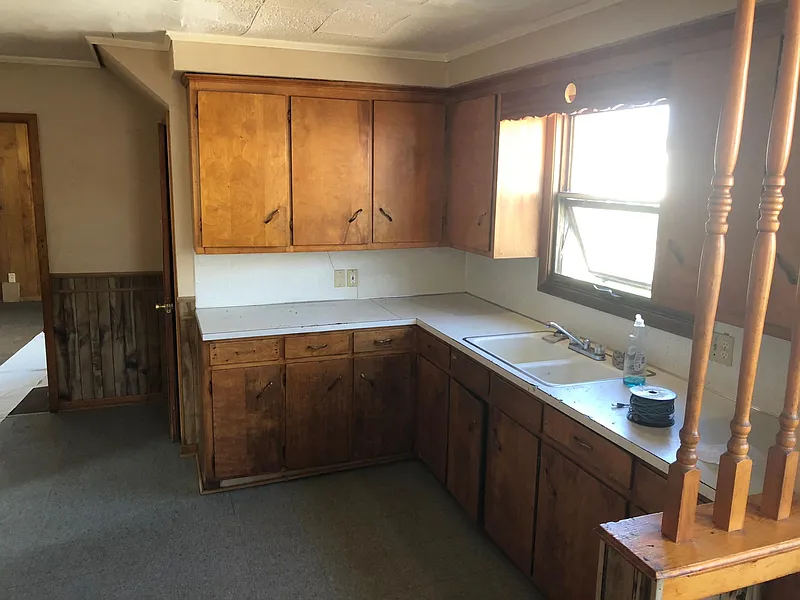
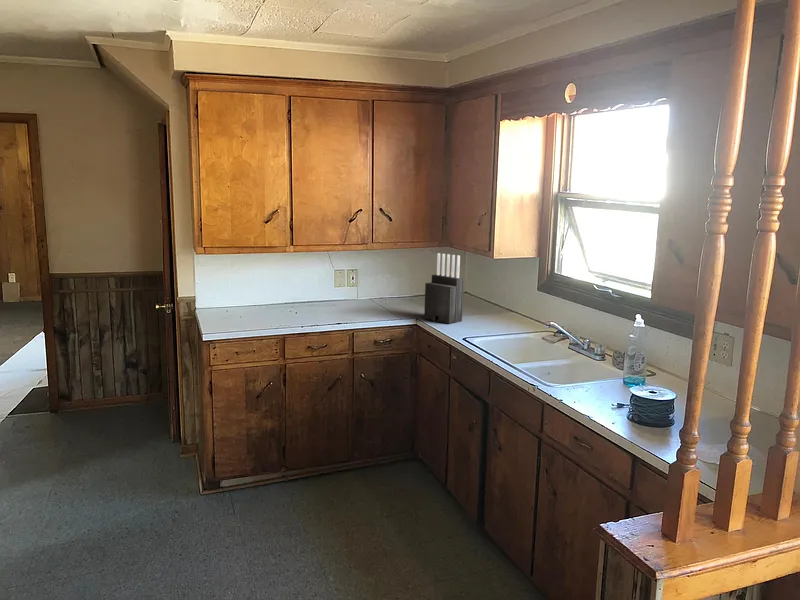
+ knife block [423,252,465,324]
